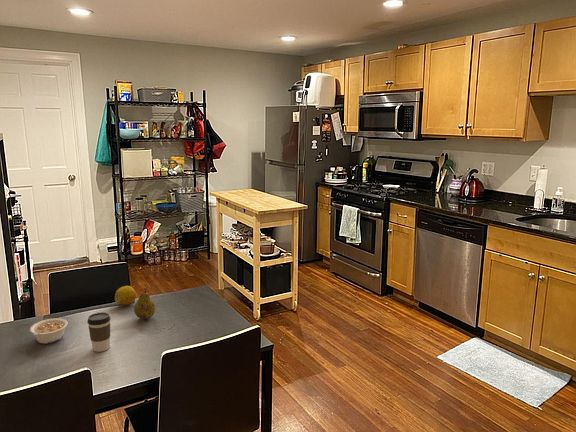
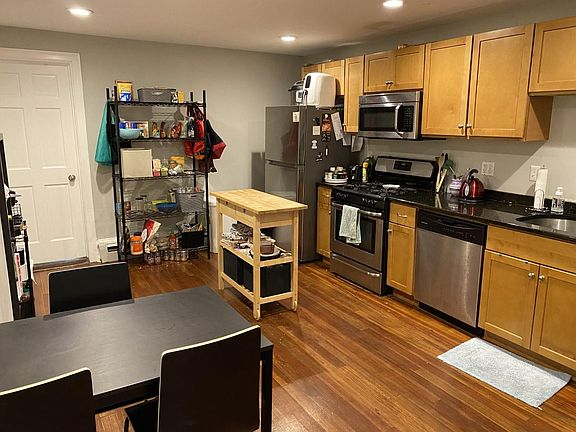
- legume [29,317,69,345]
- fruit [114,285,137,306]
- fruit [133,288,156,320]
- coffee cup [86,311,112,353]
